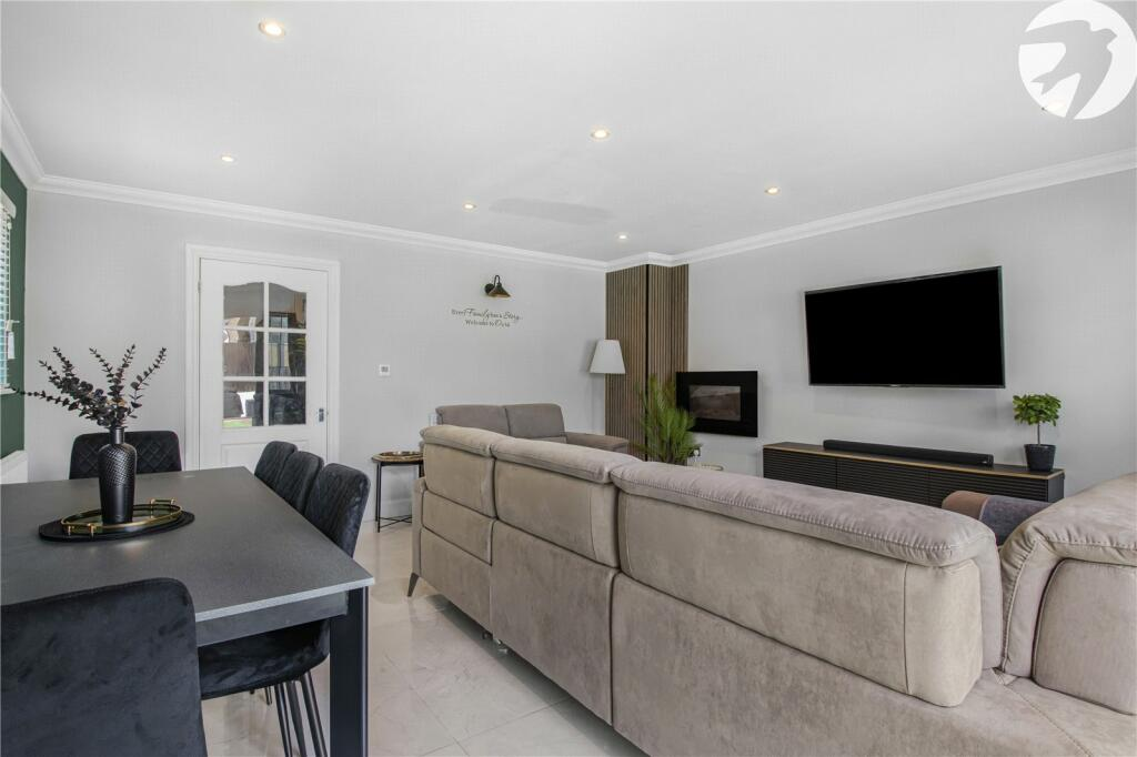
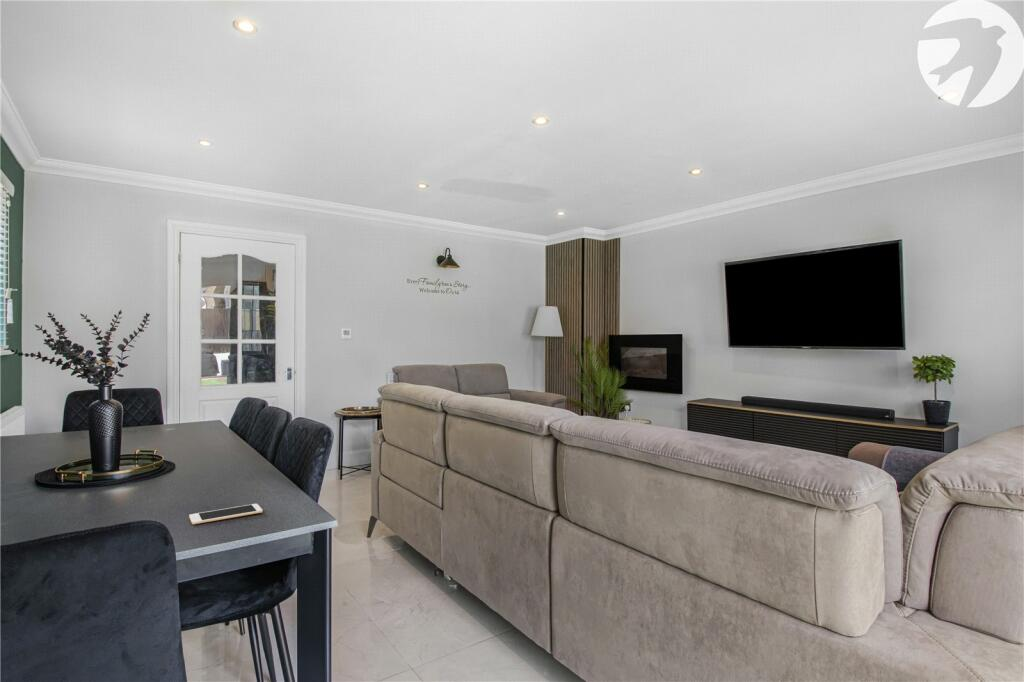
+ cell phone [188,503,264,525]
